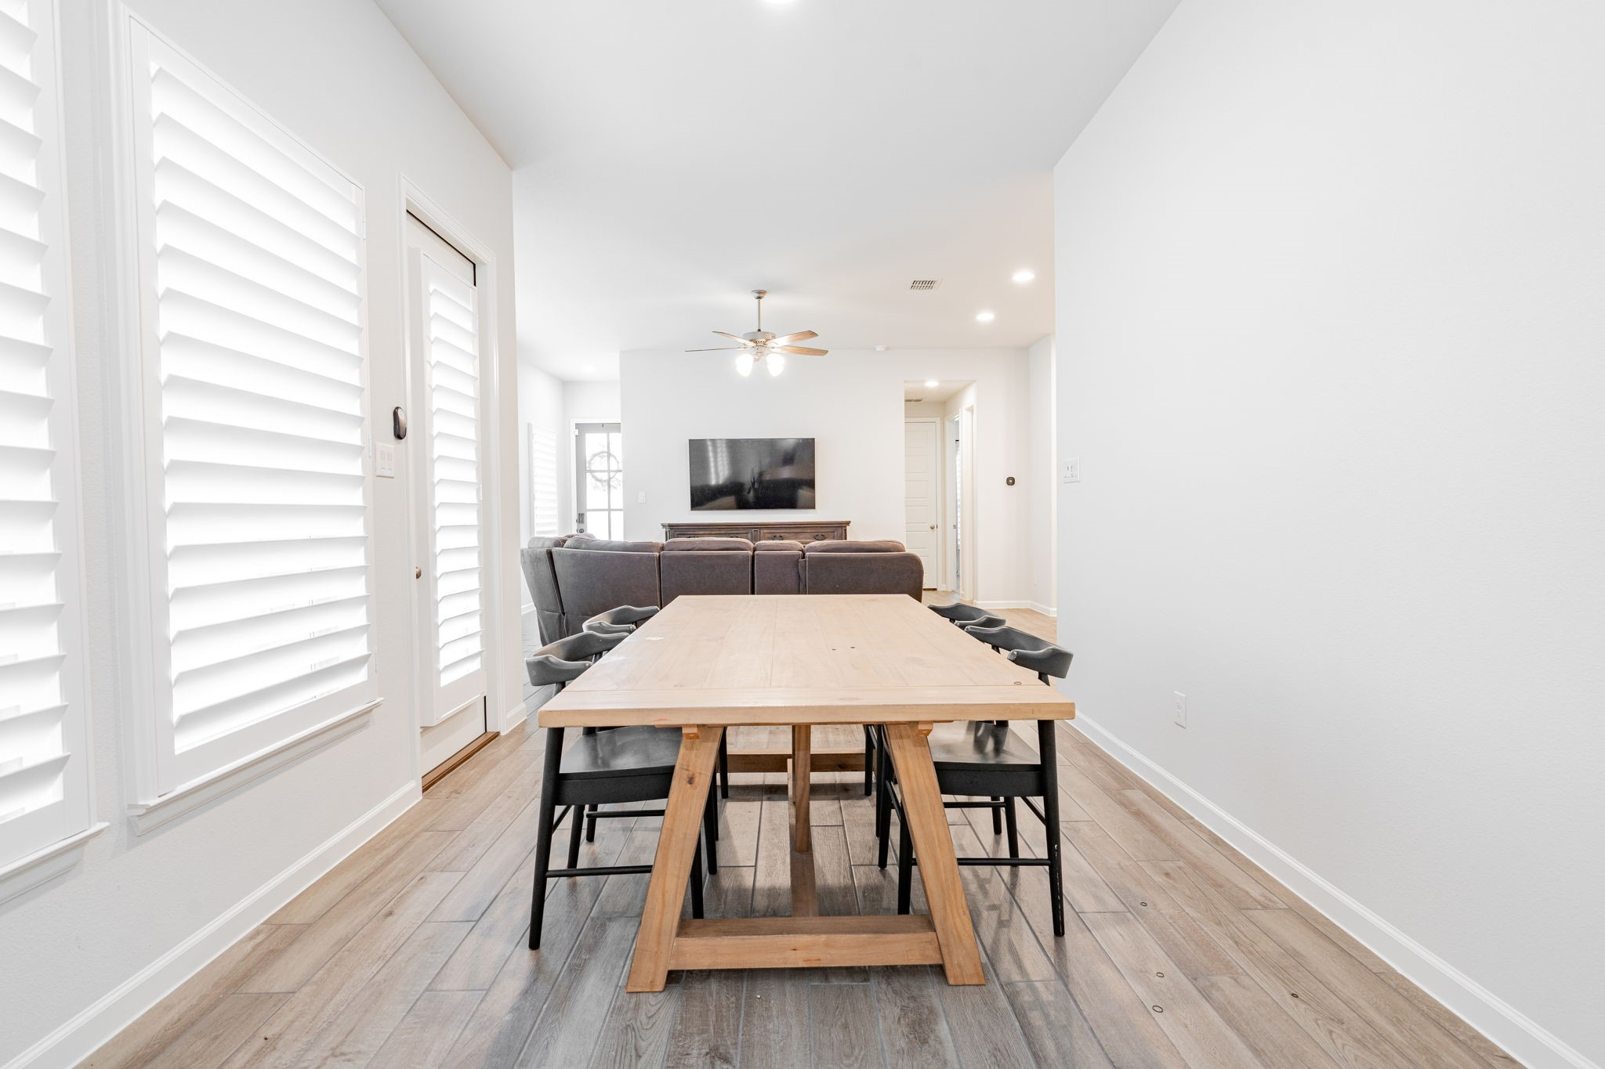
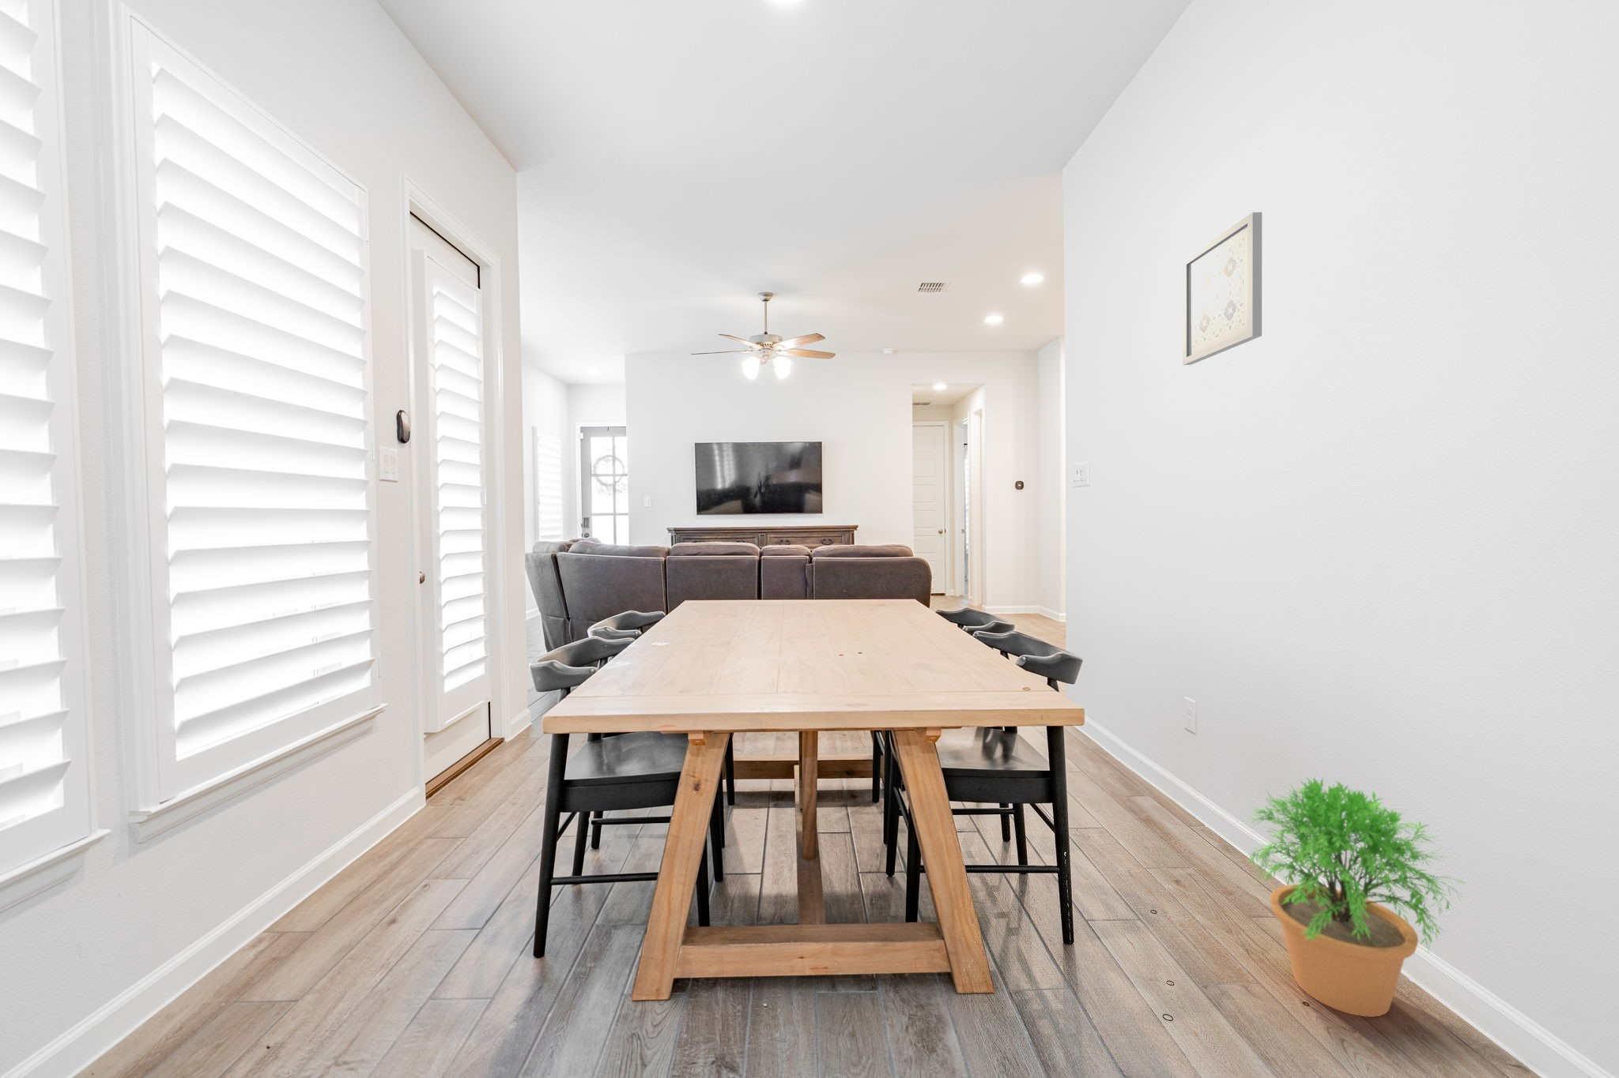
+ potted plant [1245,777,1469,1018]
+ wall art [1182,212,1263,366]
